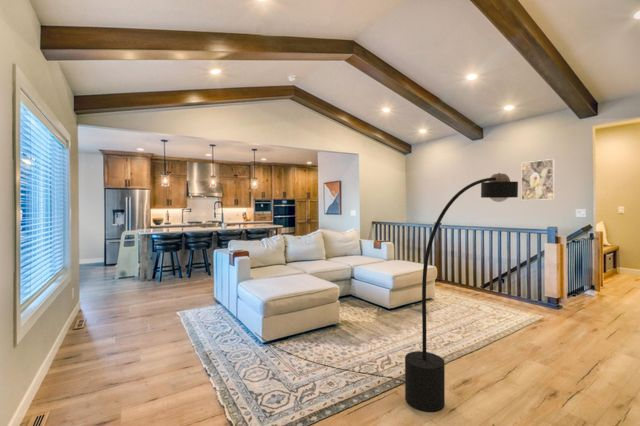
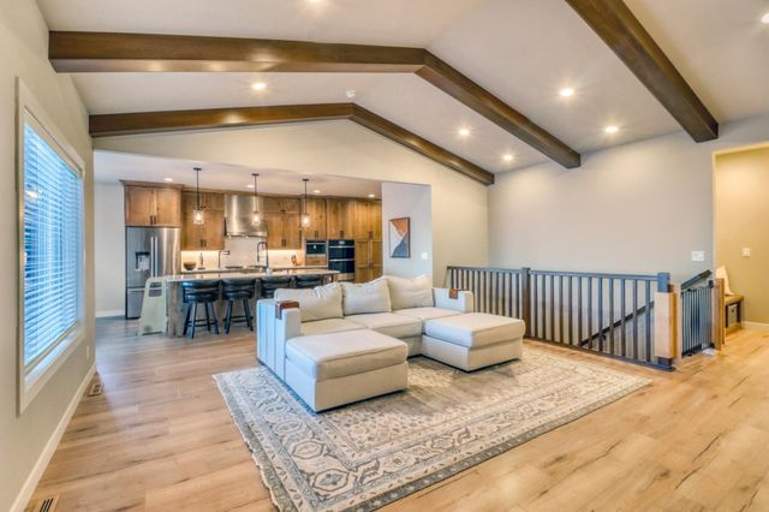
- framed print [520,158,555,201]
- floor lamp [254,172,519,413]
